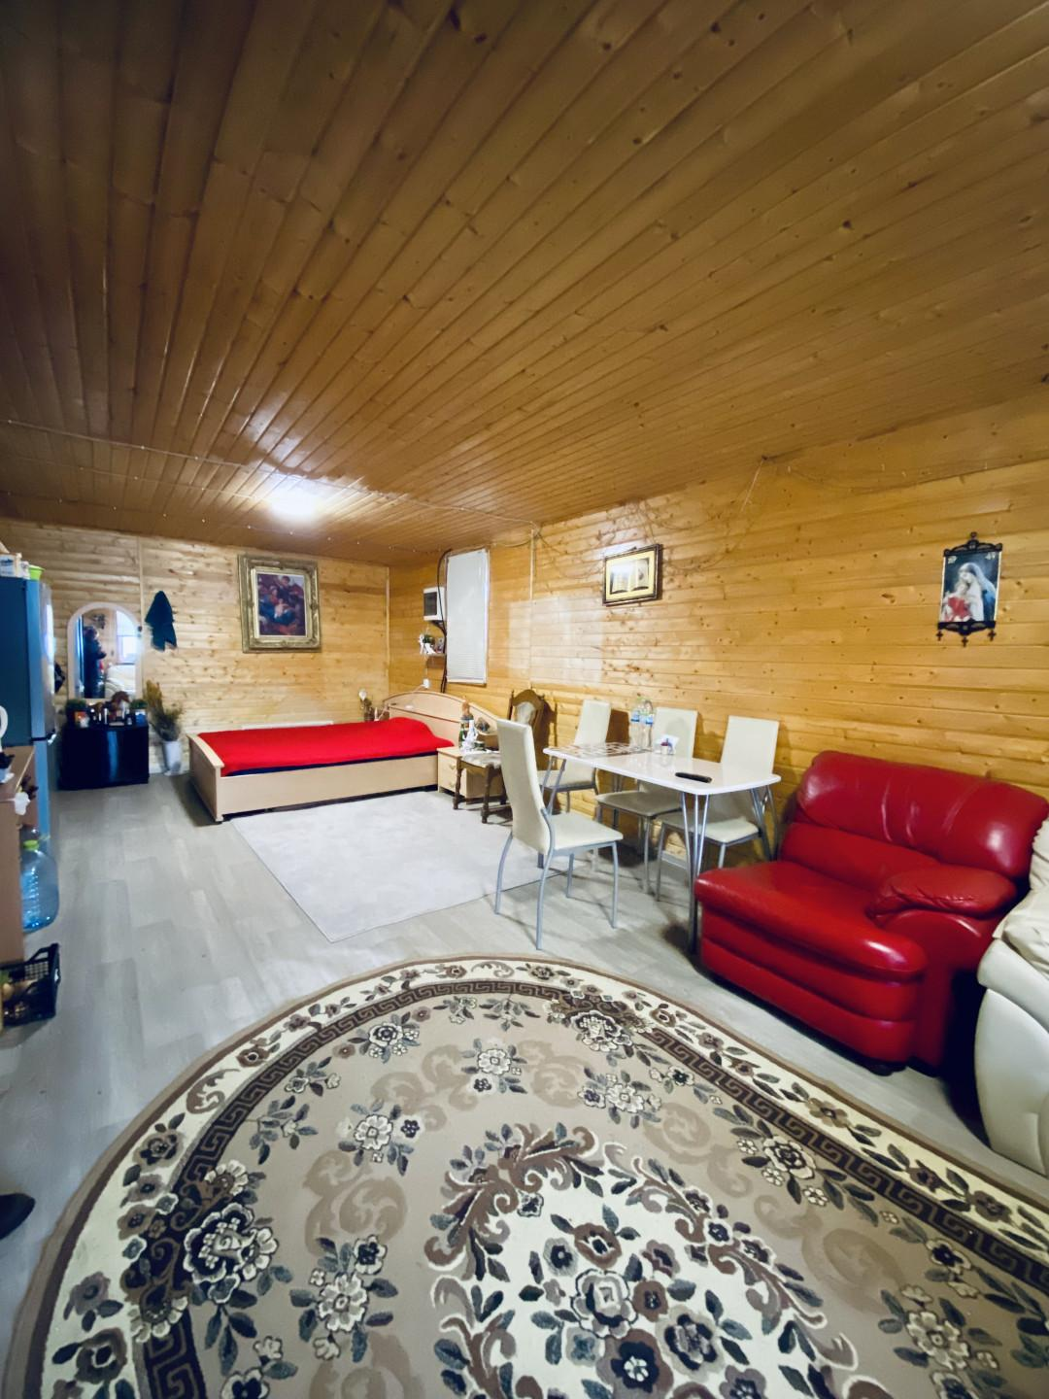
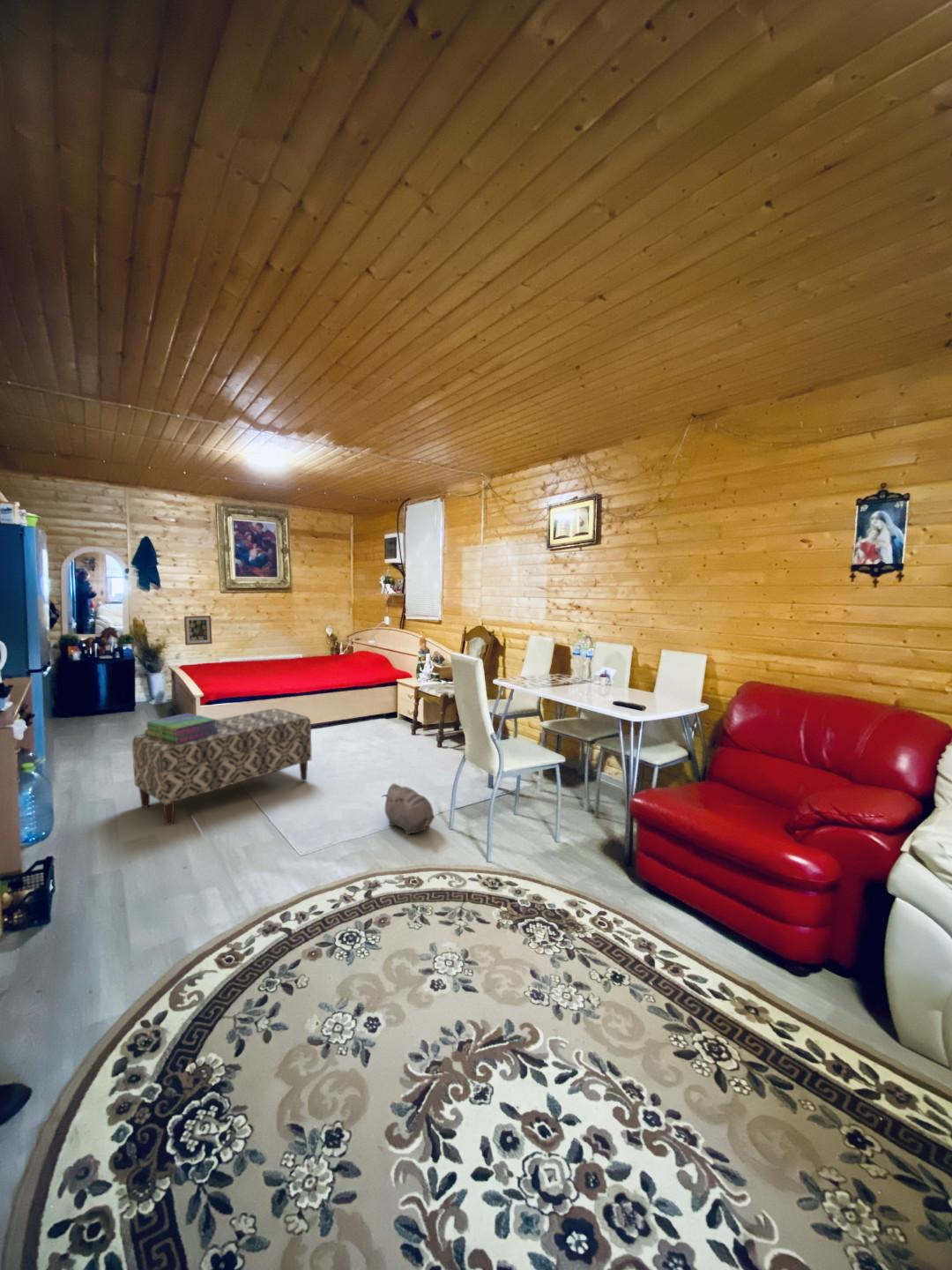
+ bench [131,707,313,826]
+ wall art [183,615,213,646]
+ stack of books [144,712,219,743]
+ plush toy [381,782,435,835]
